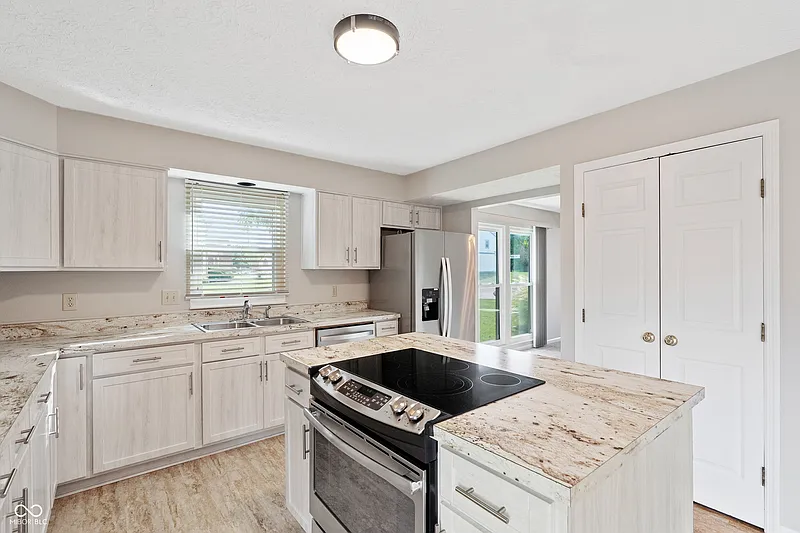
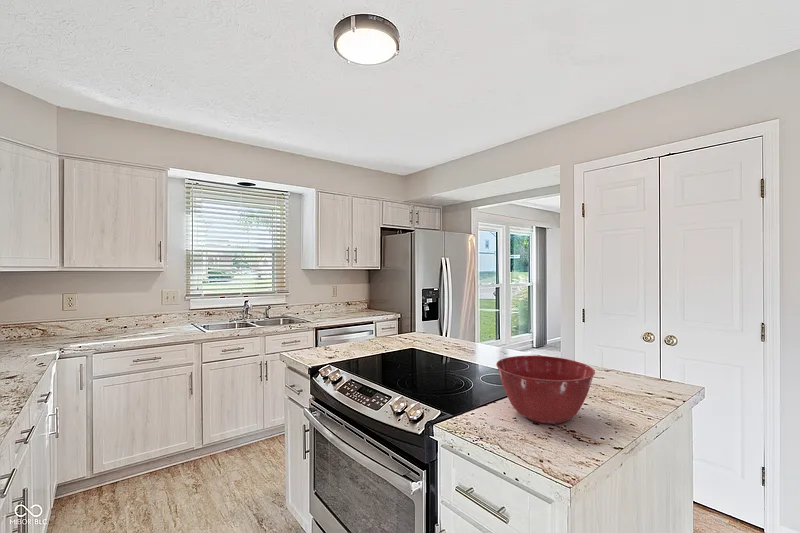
+ mixing bowl [495,355,596,425]
